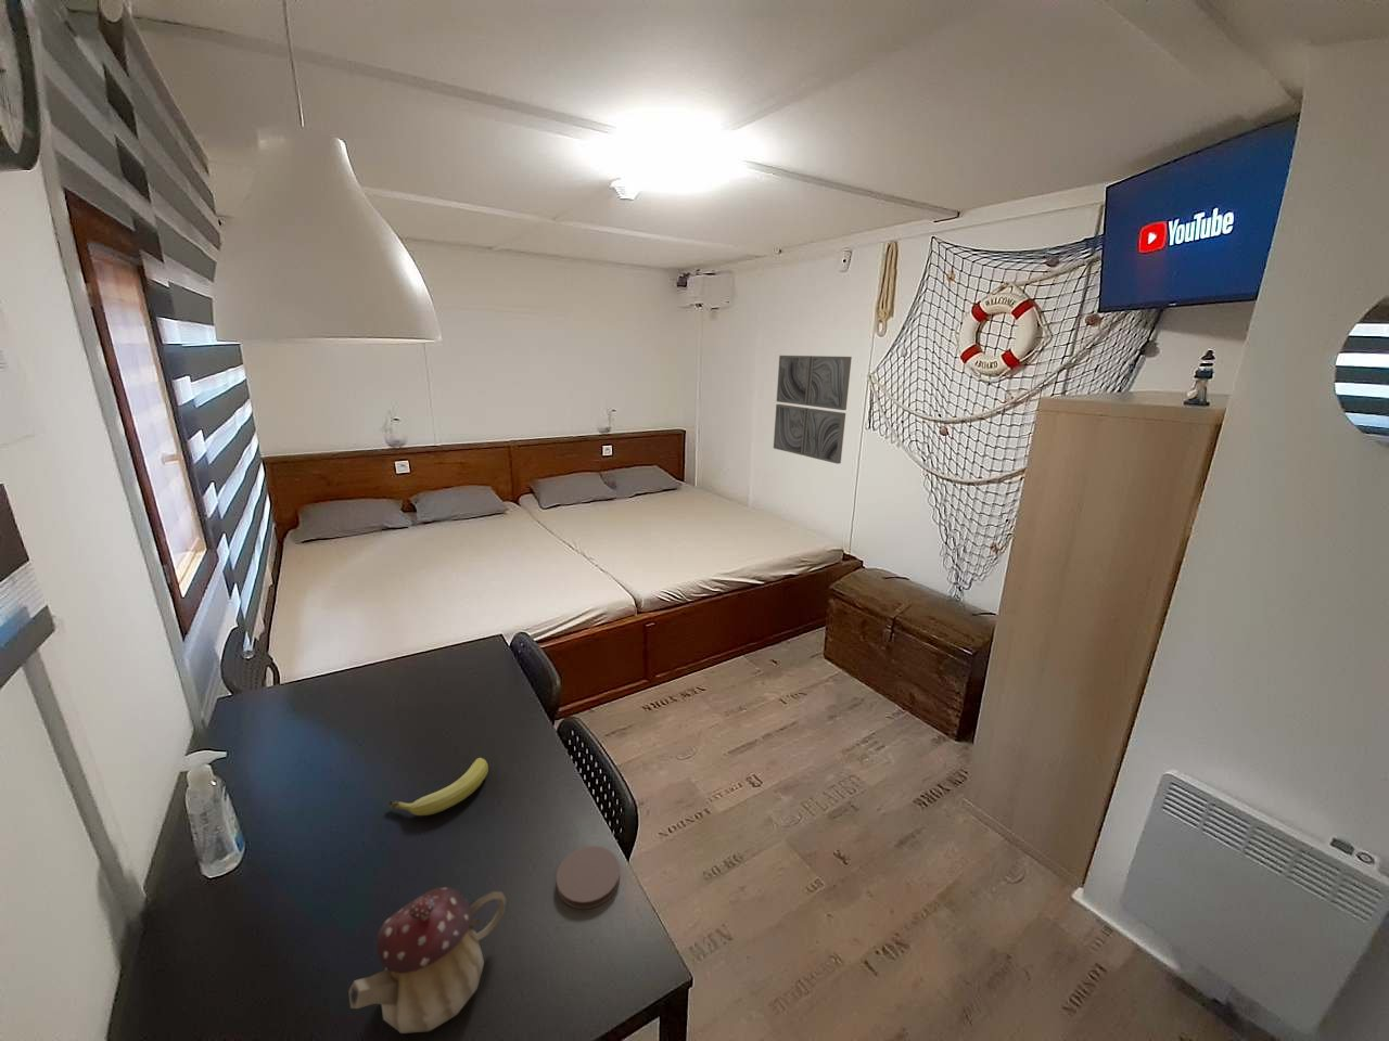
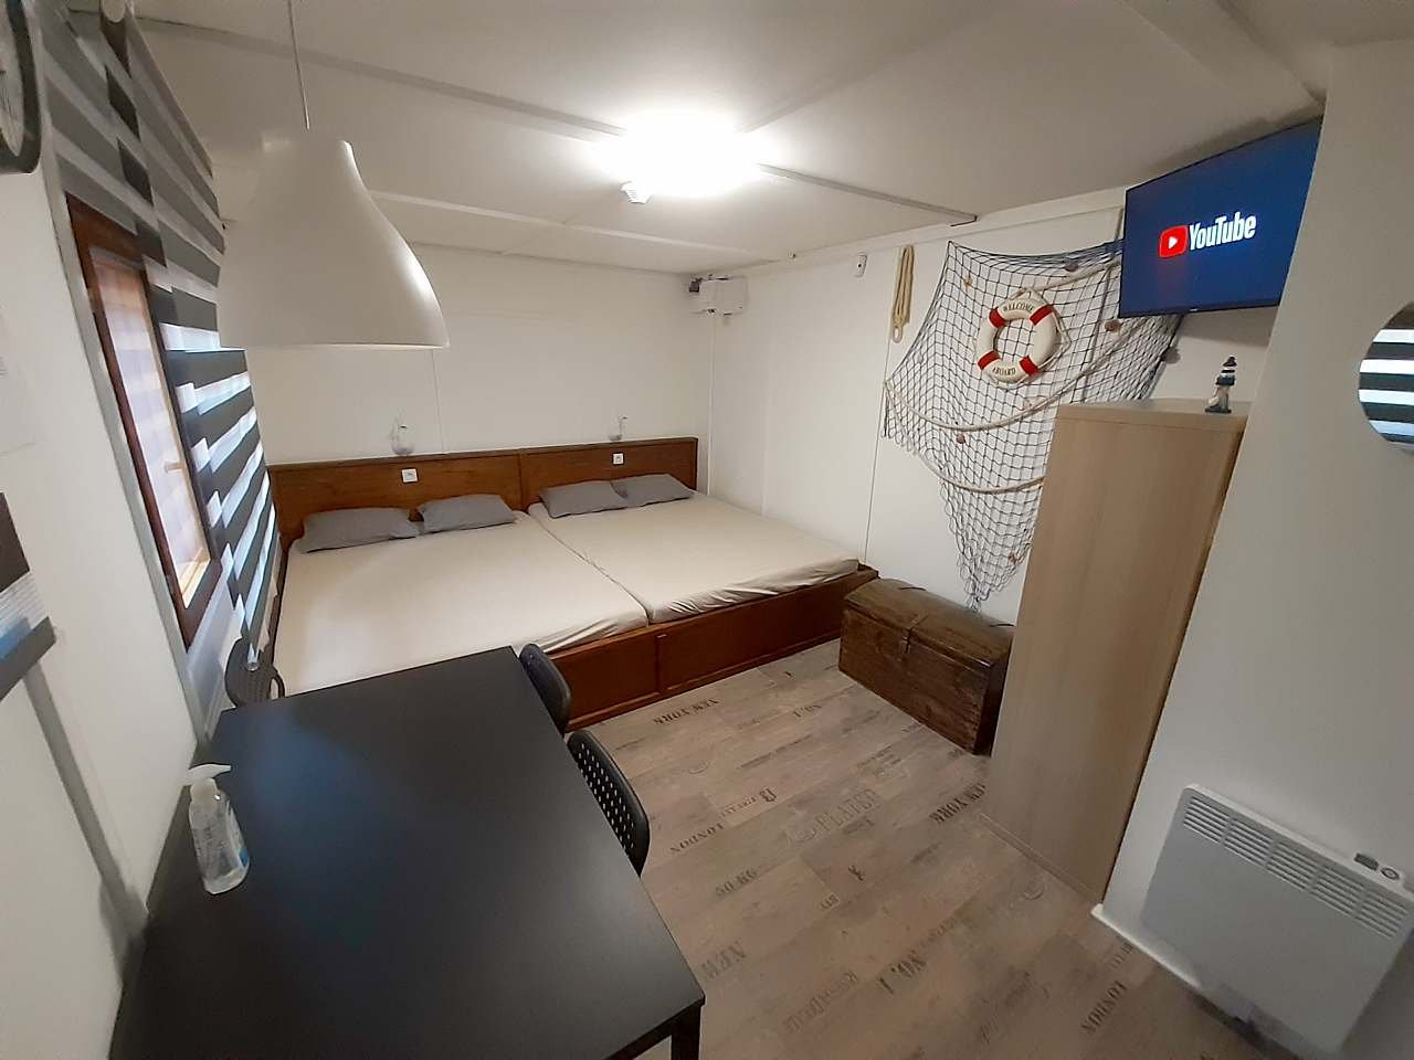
- teapot [348,885,506,1034]
- fruit [388,757,489,817]
- coaster [556,845,621,910]
- wall art [772,354,853,465]
